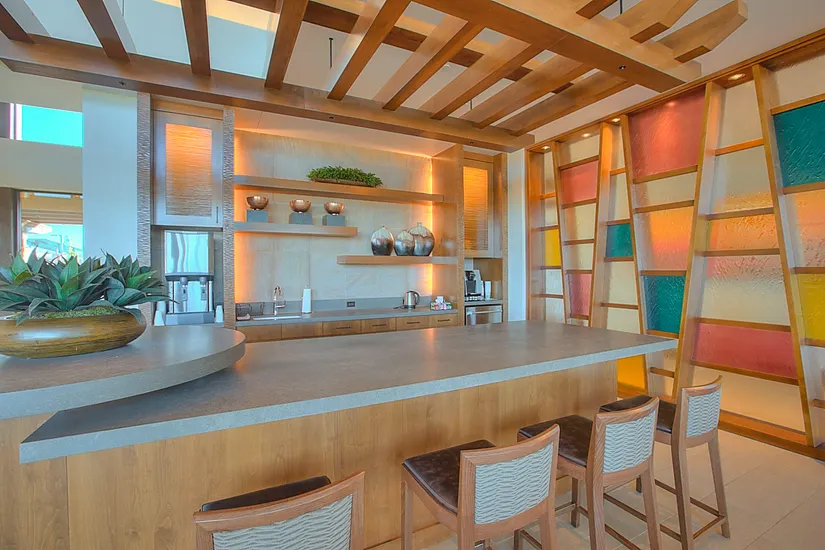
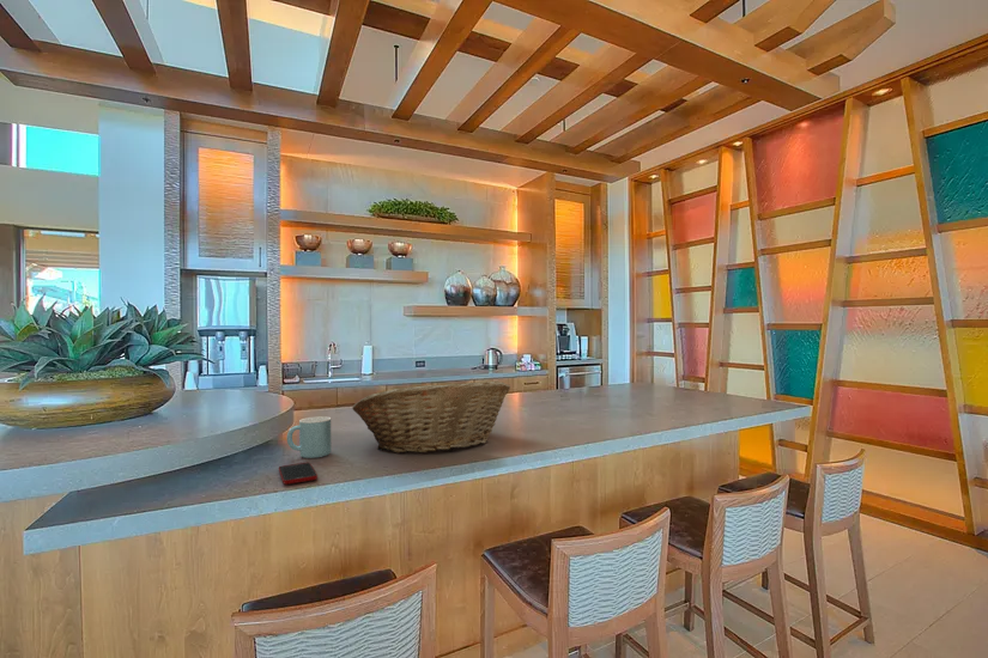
+ mug [286,415,333,459]
+ fruit basket [351,379,511,455]
+ cell phone [278,461,319,486]
